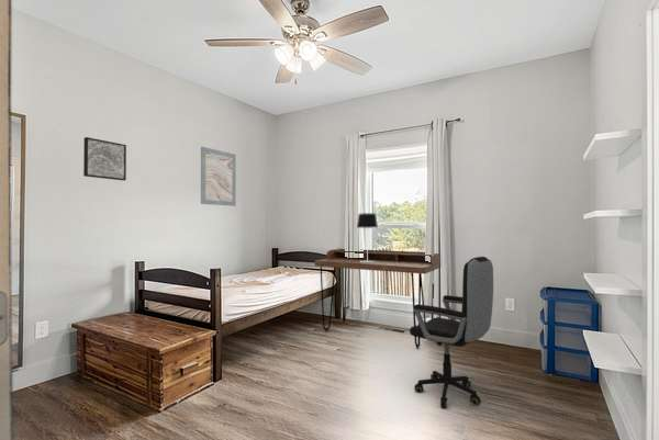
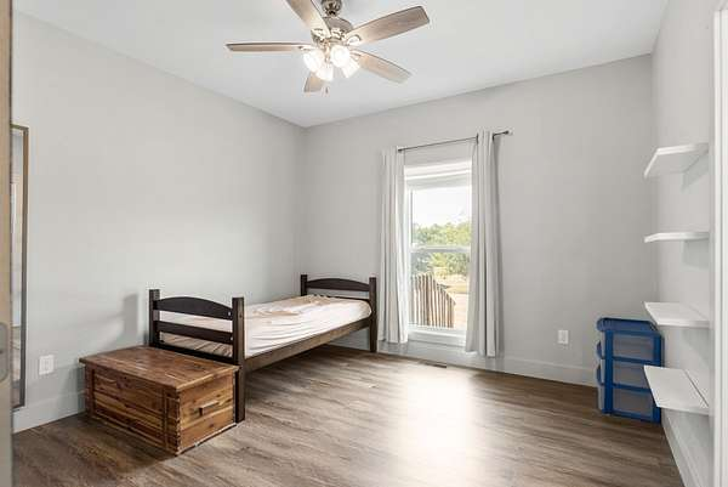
- desk [313,248,440,350]
- wall art [82,136,127,182]
- office chair [409,256,494,409]
- wall art [200,146,237,207]
- table lamp [356,212,379,262]
